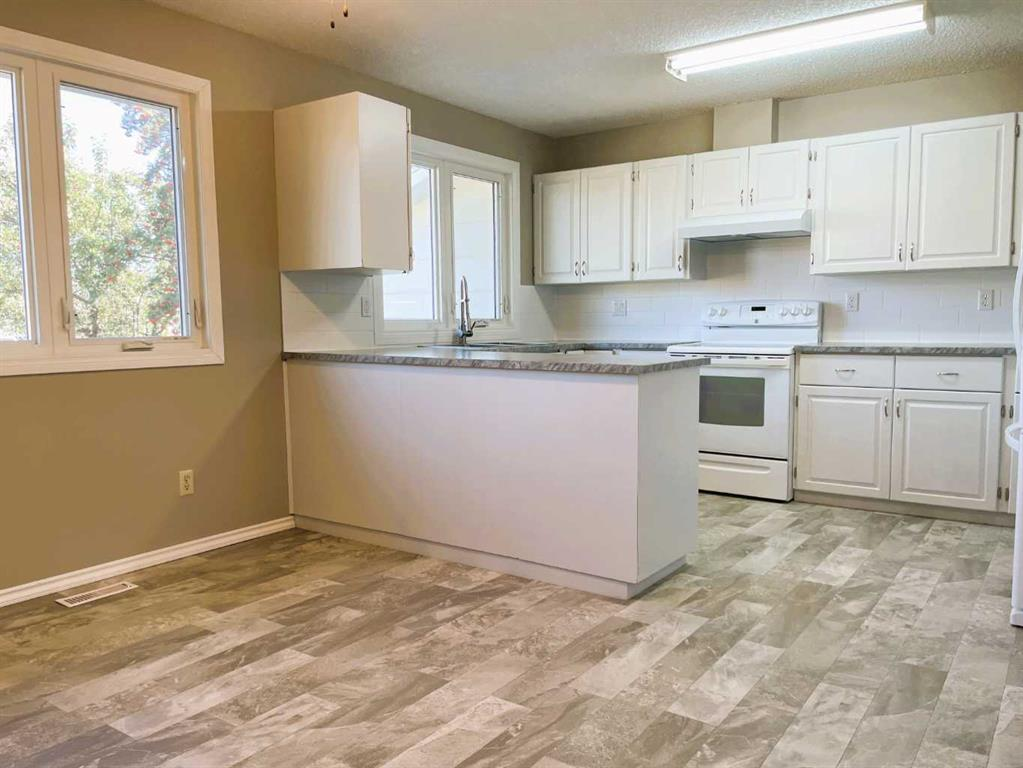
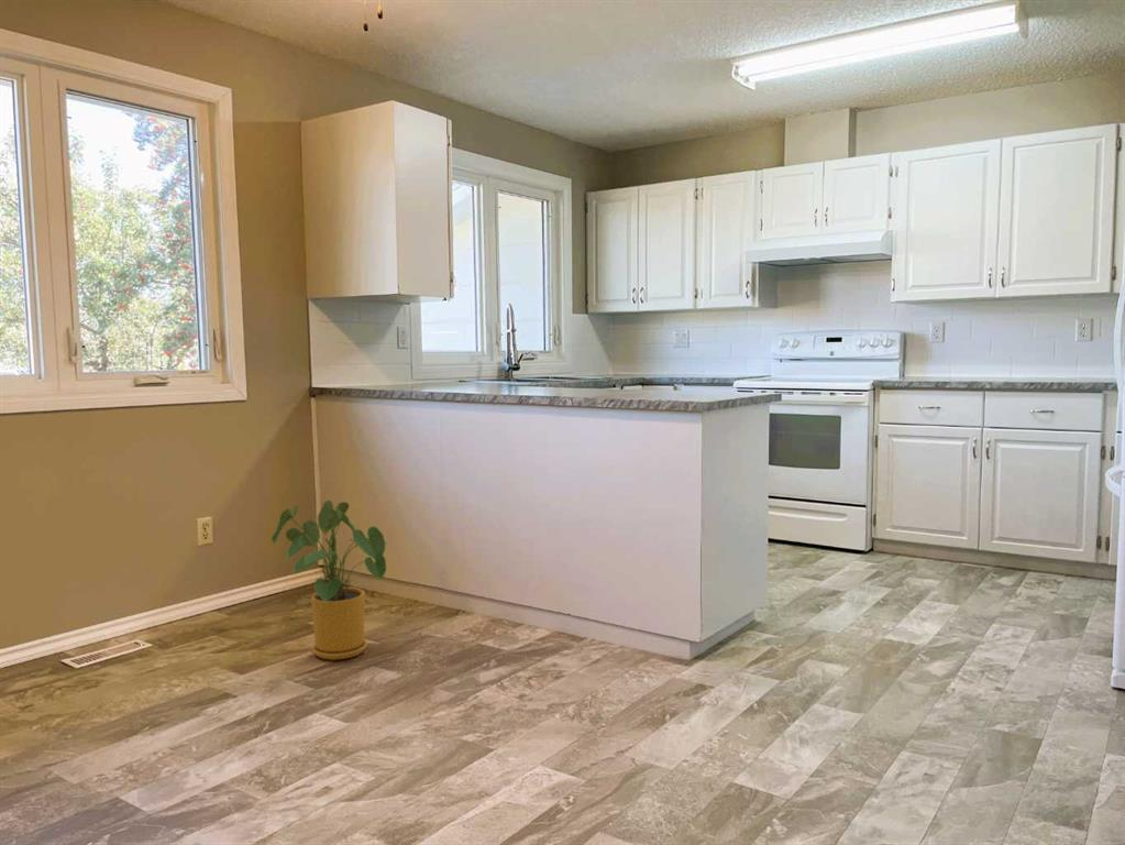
+ house plant [271,500,391,661]
